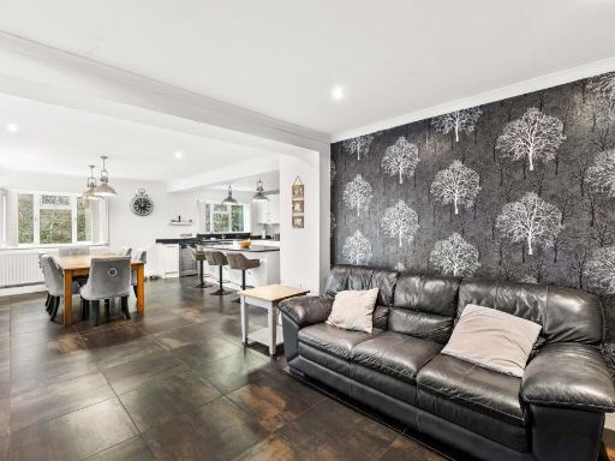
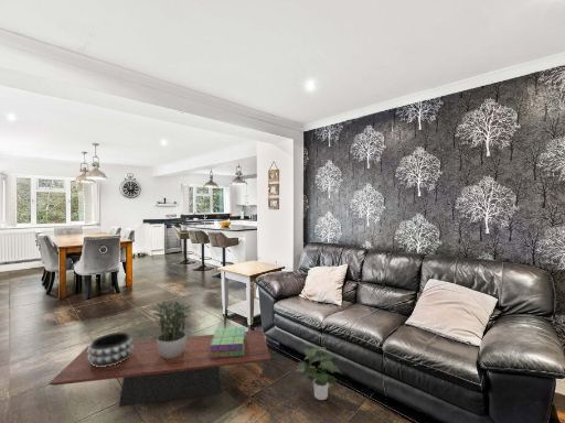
+ potted plant [295,346,343,401]
+ coffee table [47,329,271,408]
+ potted plant [151,300,192,358]
+ stack of books [210,326,246,358]
+ decorative bowl [87,332,134,367]
